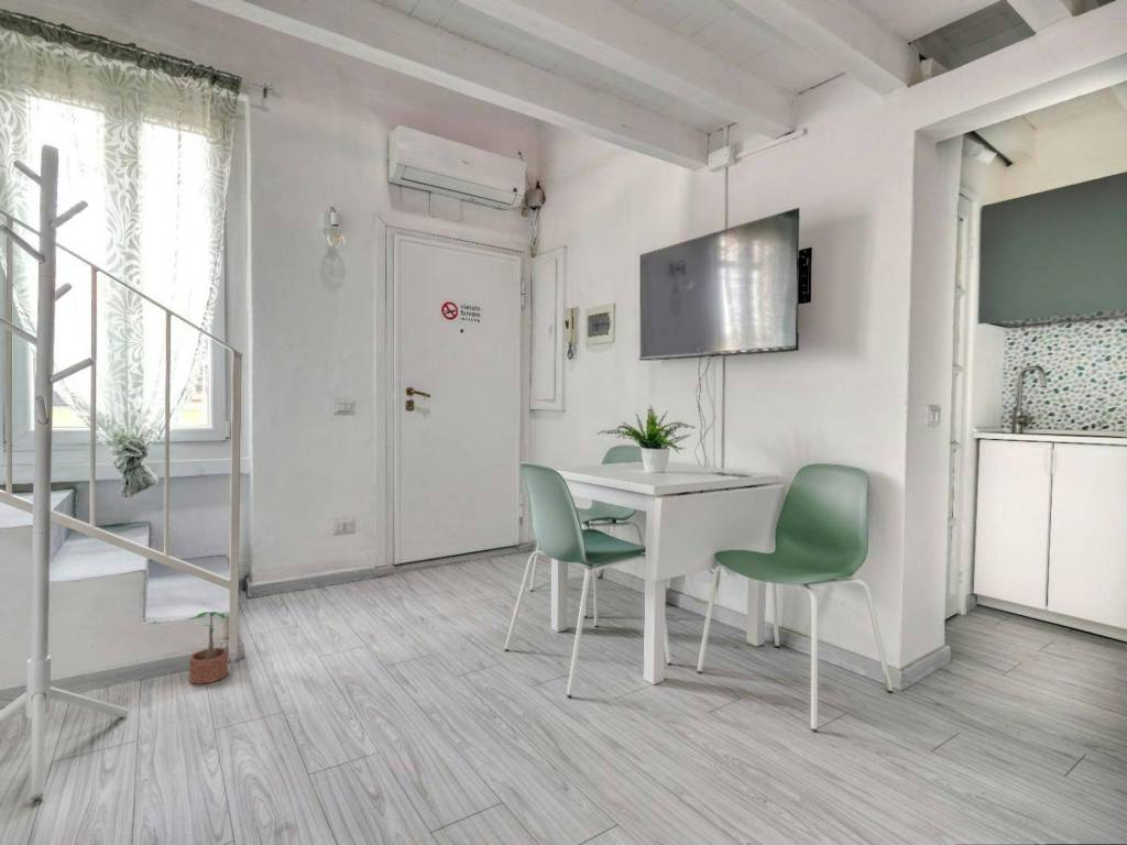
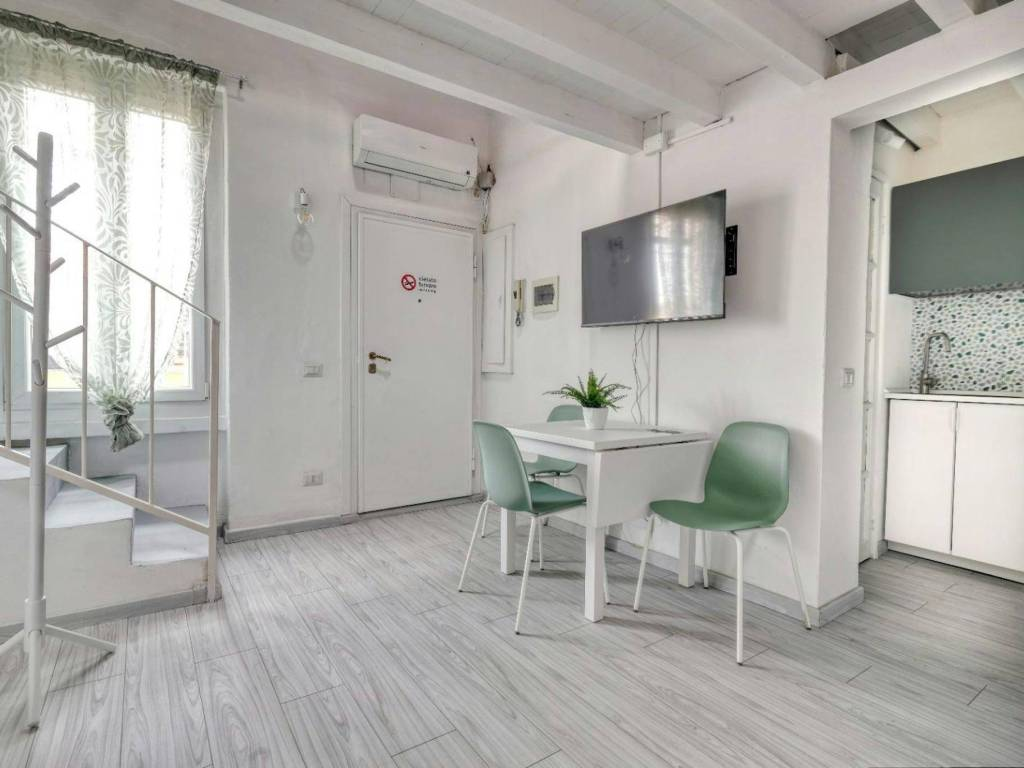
- potted plant [188,611,229,685]
